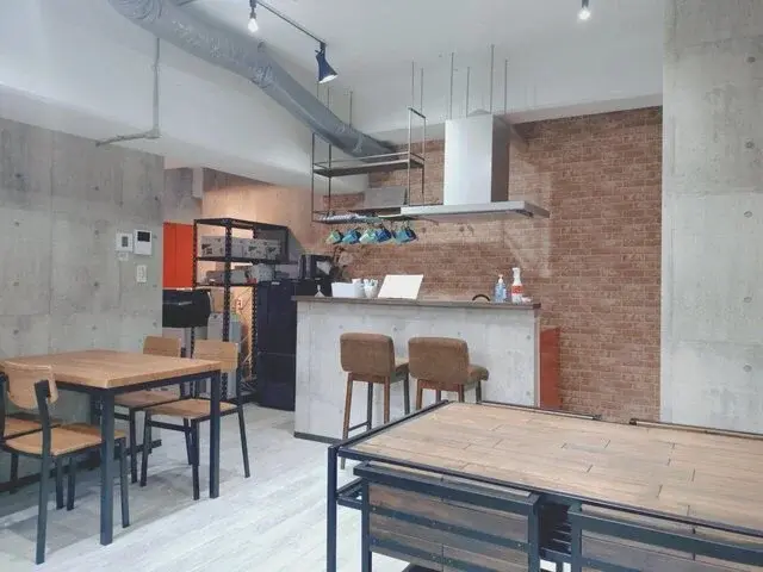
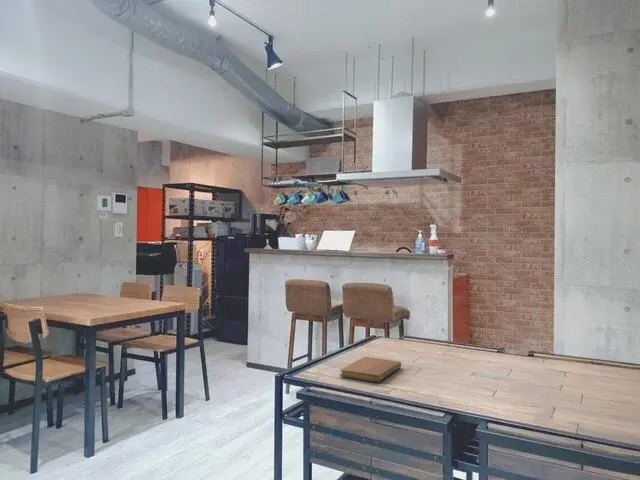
+ notebook [339,356,402,383]
